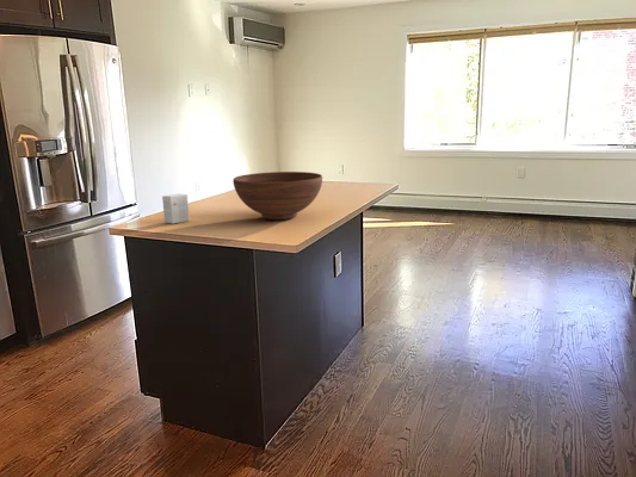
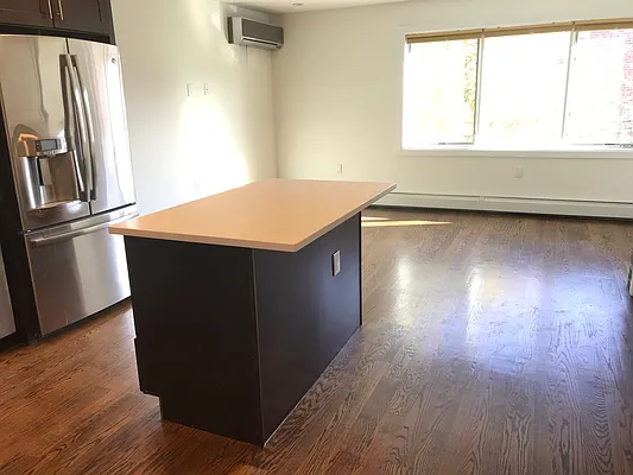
- fruit bowl [233,171,323,221]
- small box [161,193,190,224]
